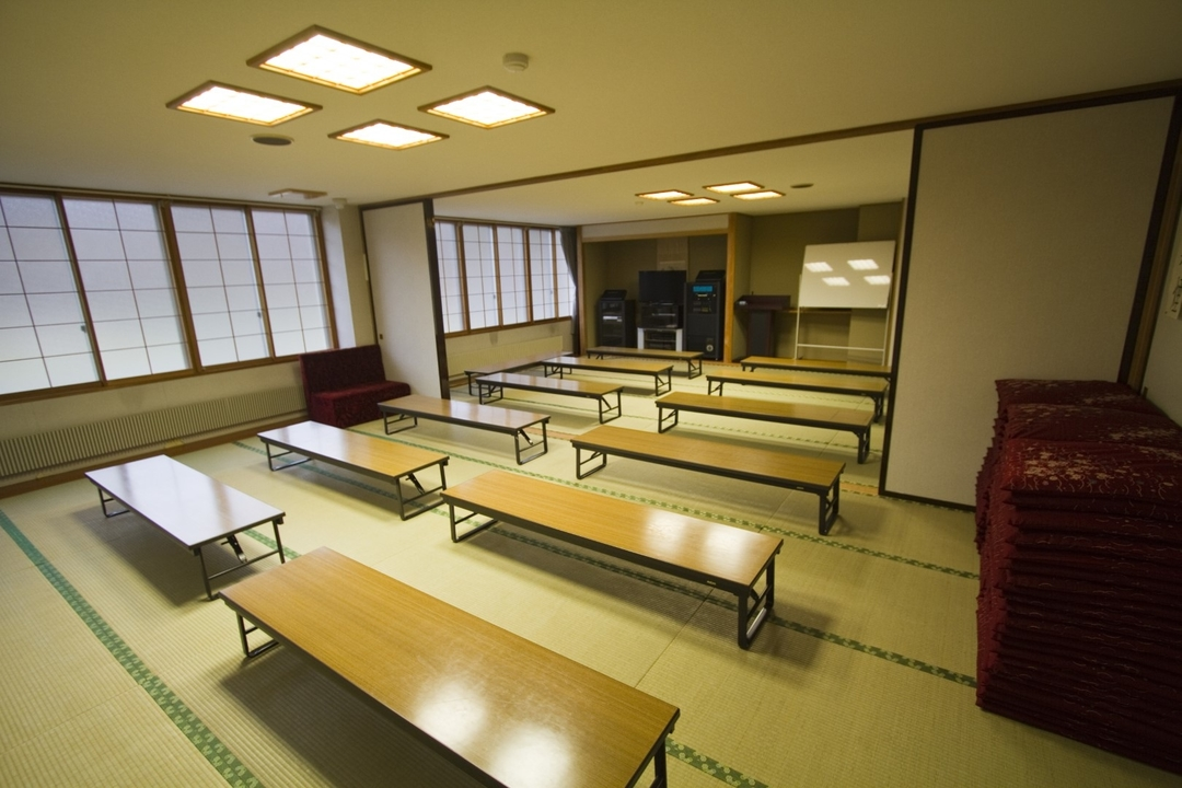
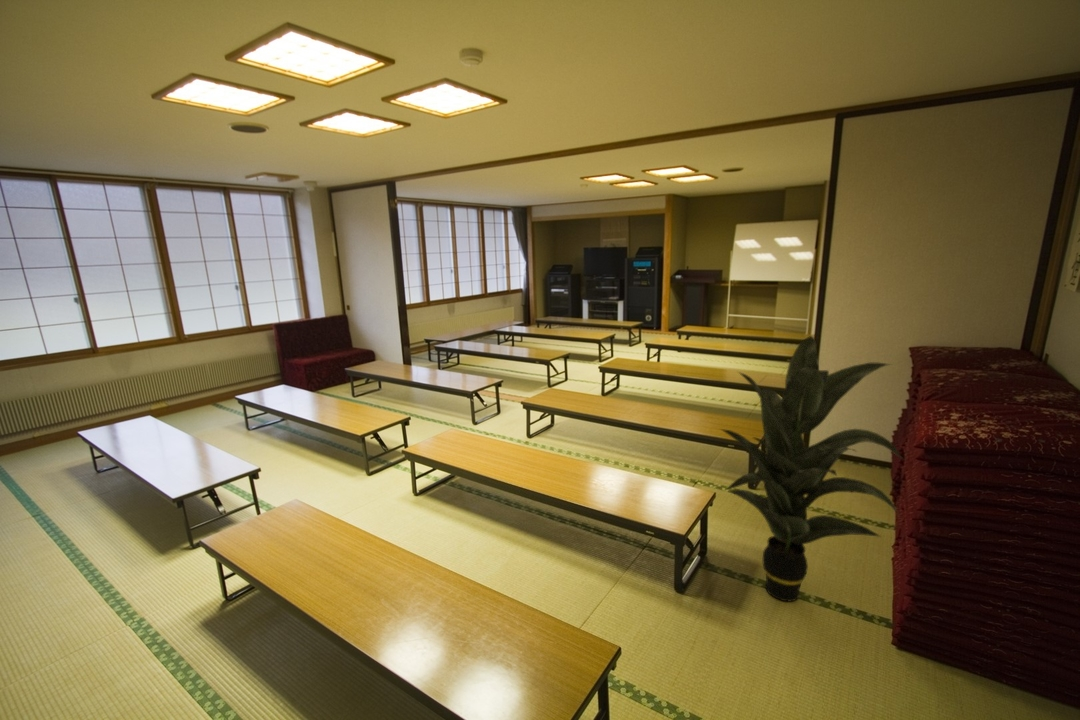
+ indoor plant [719,335,905,603]
